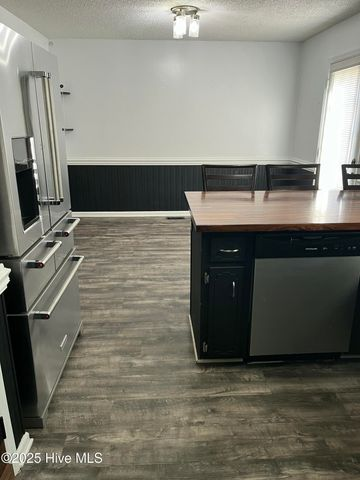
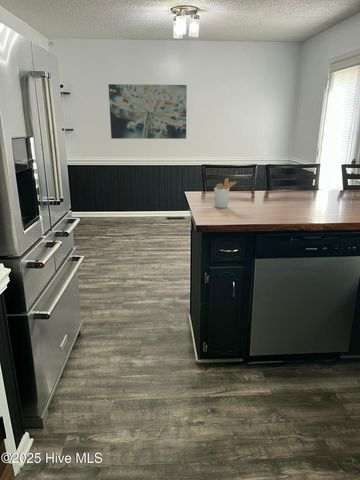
+ utensil holder [213,177,238,209]
+ wall art [108,83,188,140]
